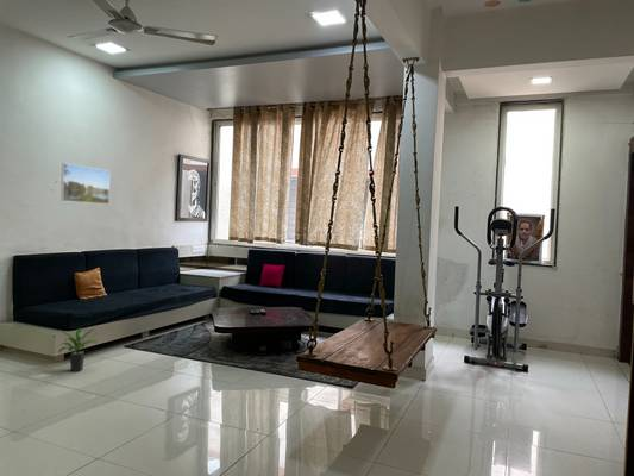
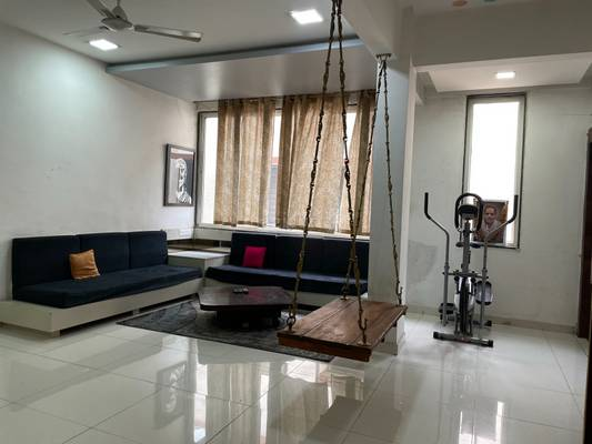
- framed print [59,162,112,206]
- potted plant [57,327,100,372]
